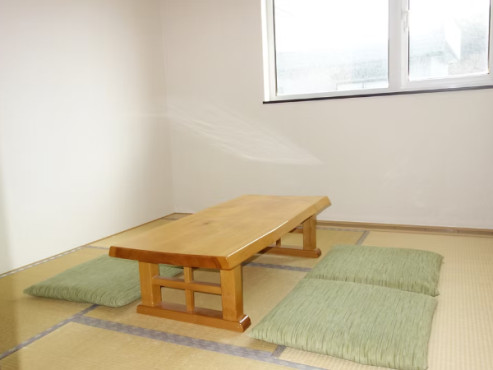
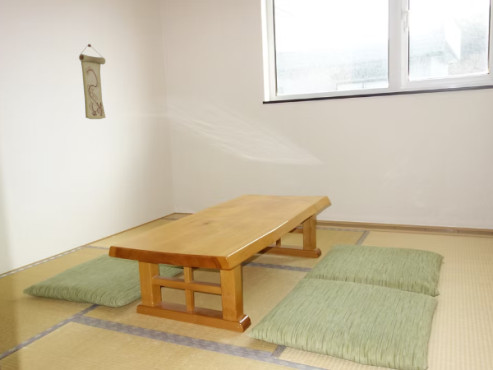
+ wall scroll [78,43,107,120]
